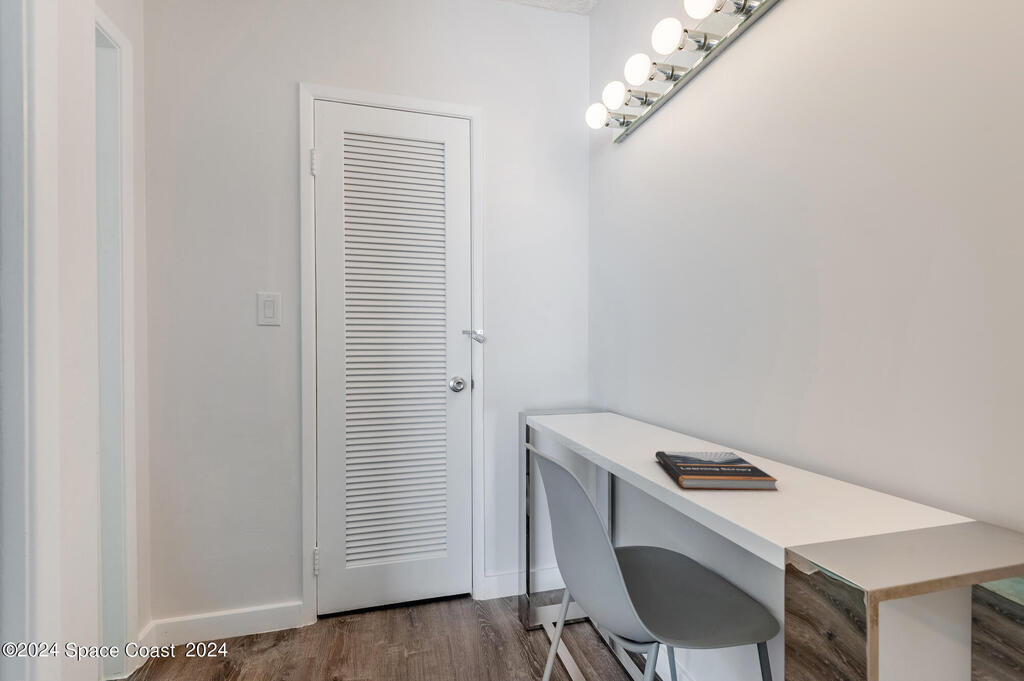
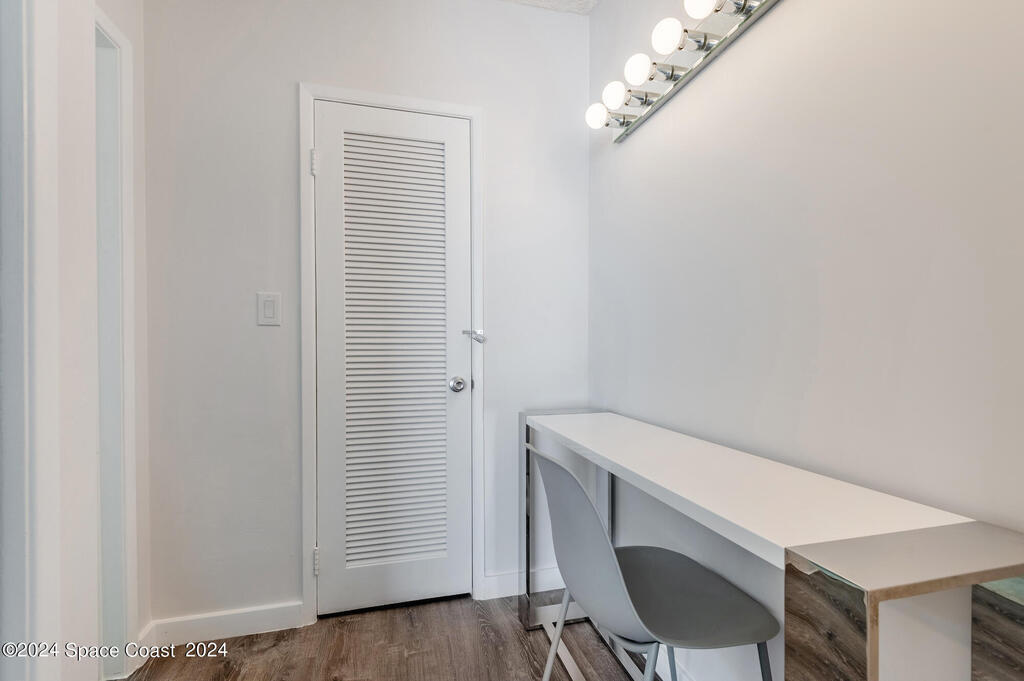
- book [654,450,778,491]
